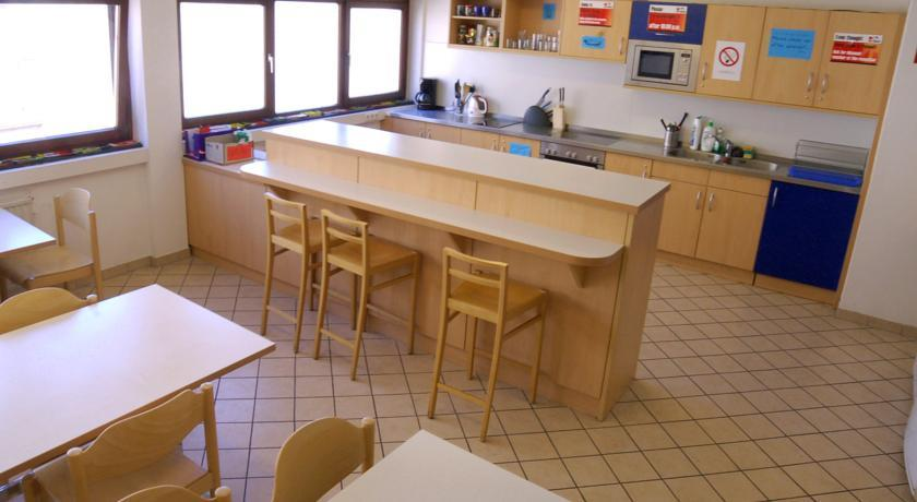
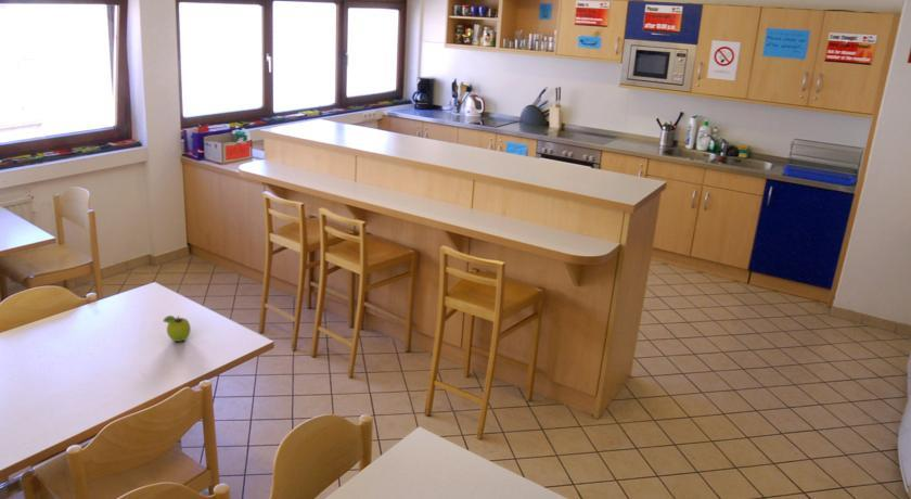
+ fruit [162,315,192,343]
